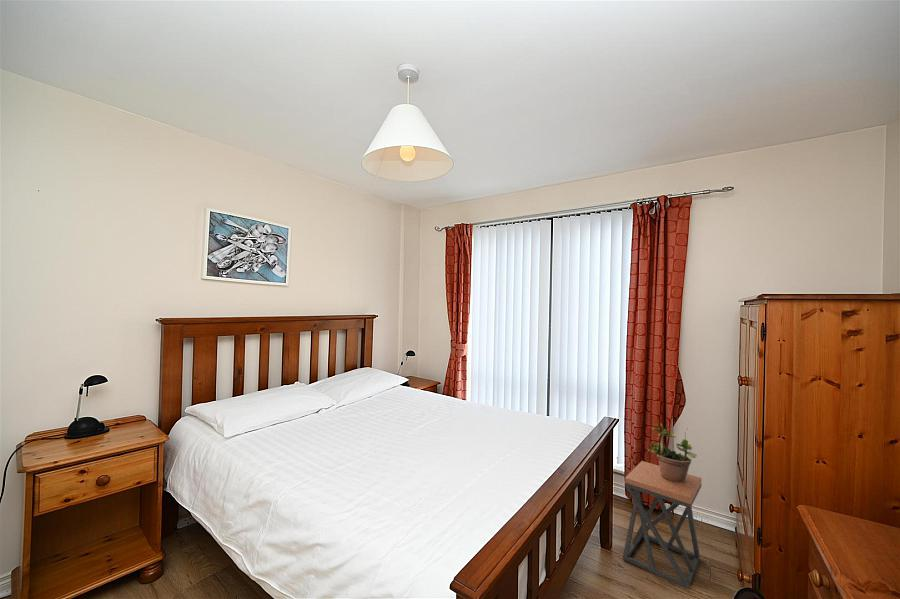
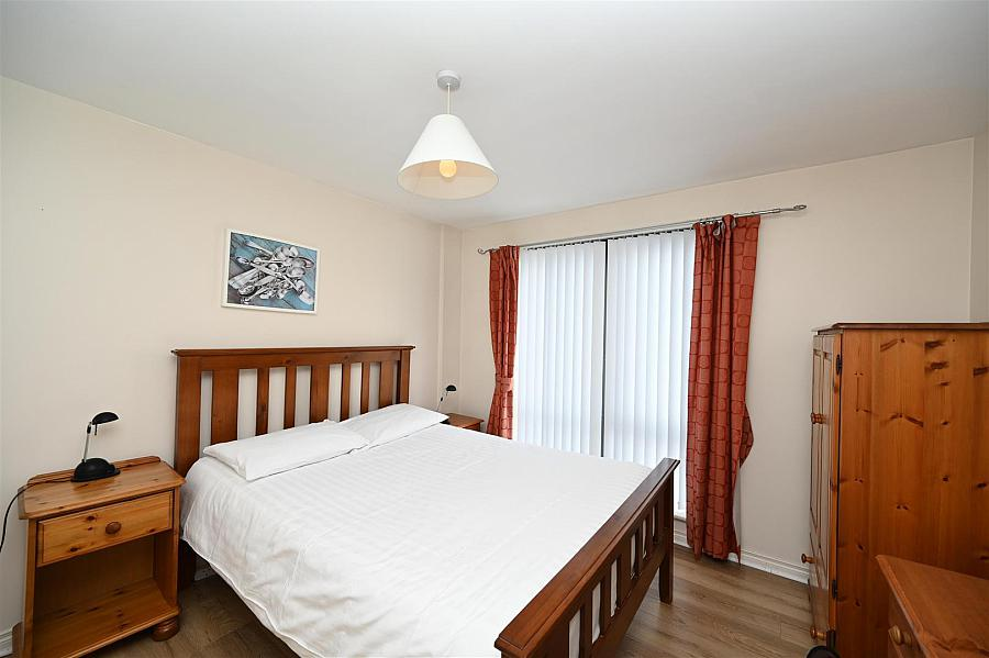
- stool [622,460,703,590]
- potted plant [647,423,698,483]
